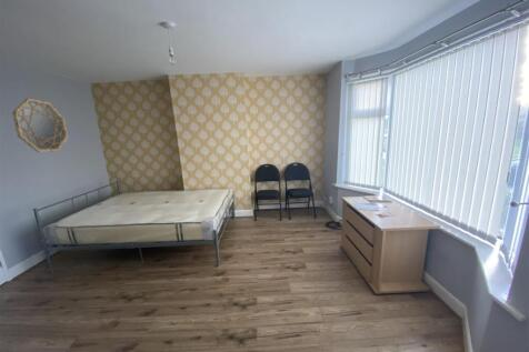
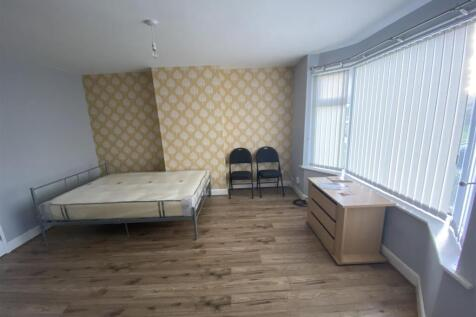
- home mirror [11,97,69,153]
